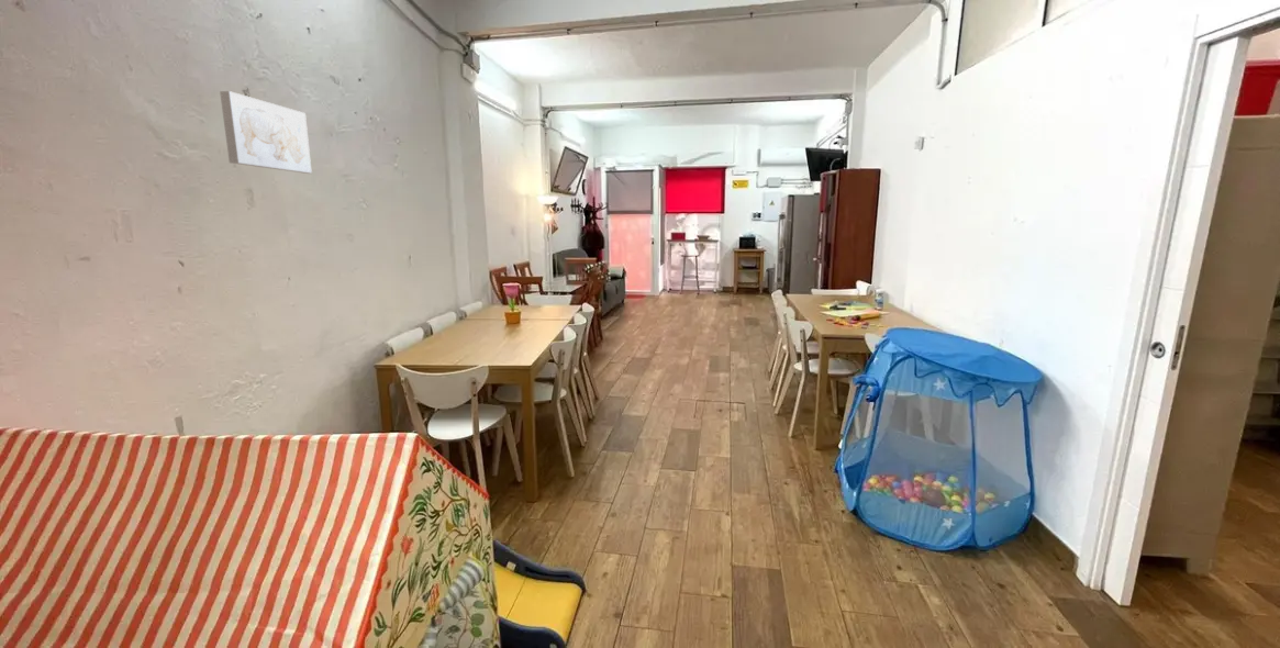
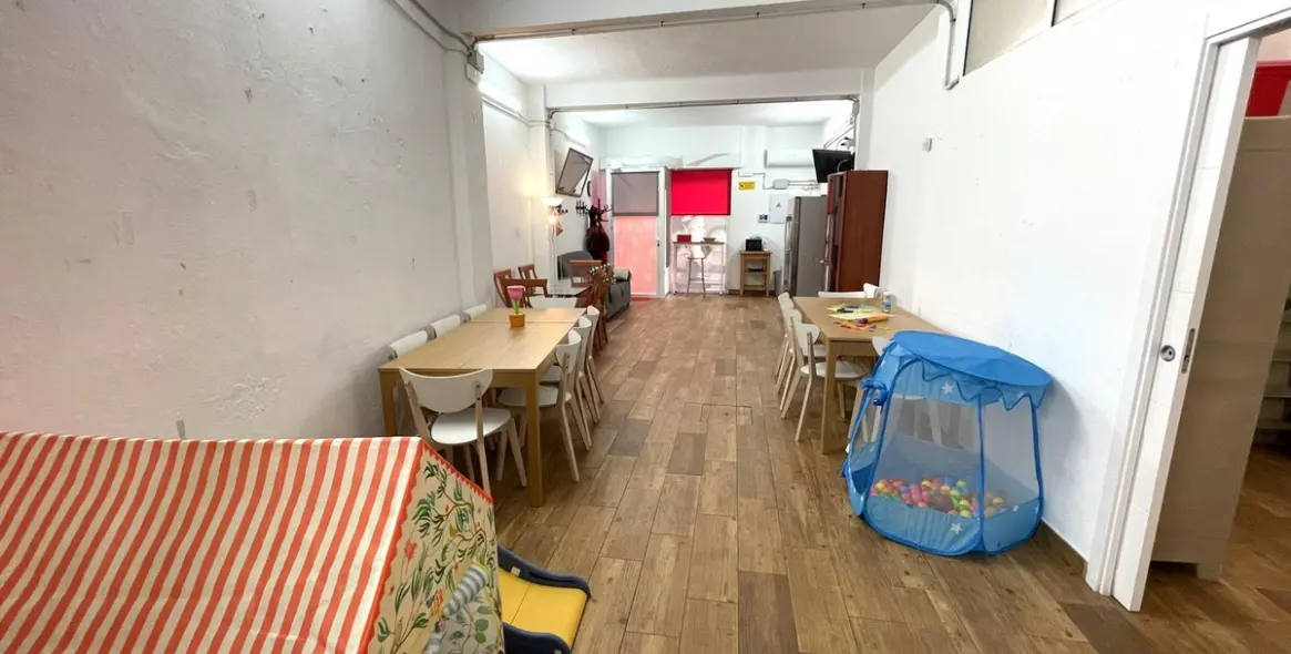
- wall art [219,90,313,174]
